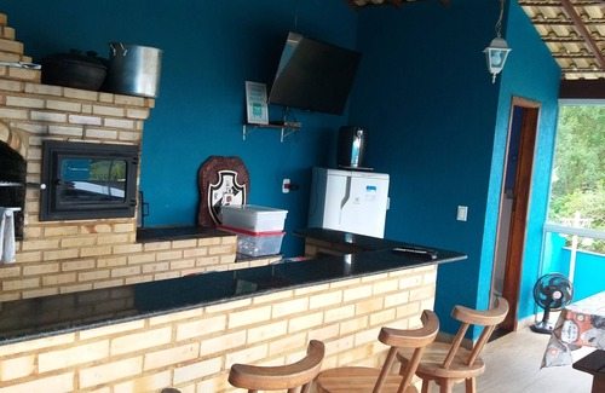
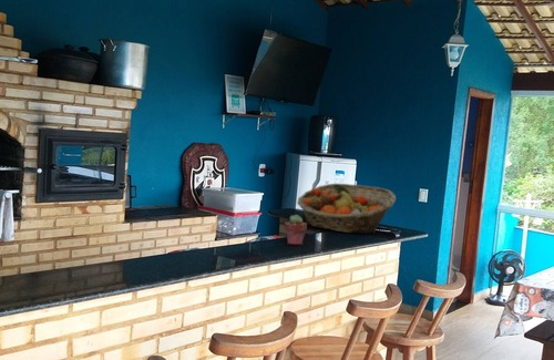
+ potted succulent [284,214,308,246]
+ fruit basket [296,183,397,235]
